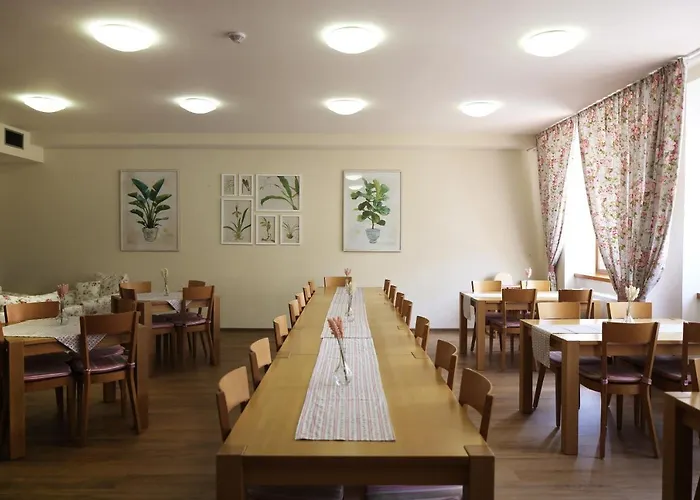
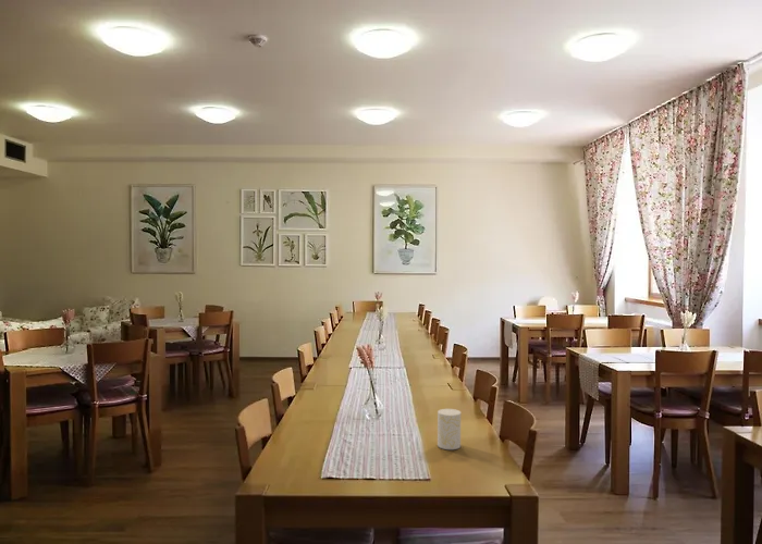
+ cup [437,408,462,450]
